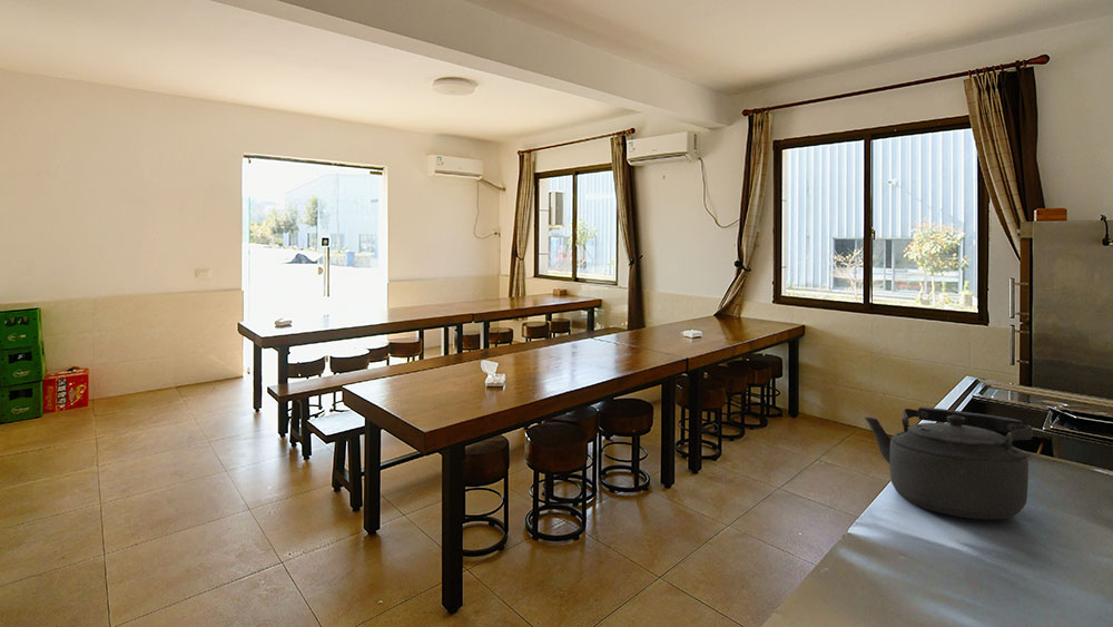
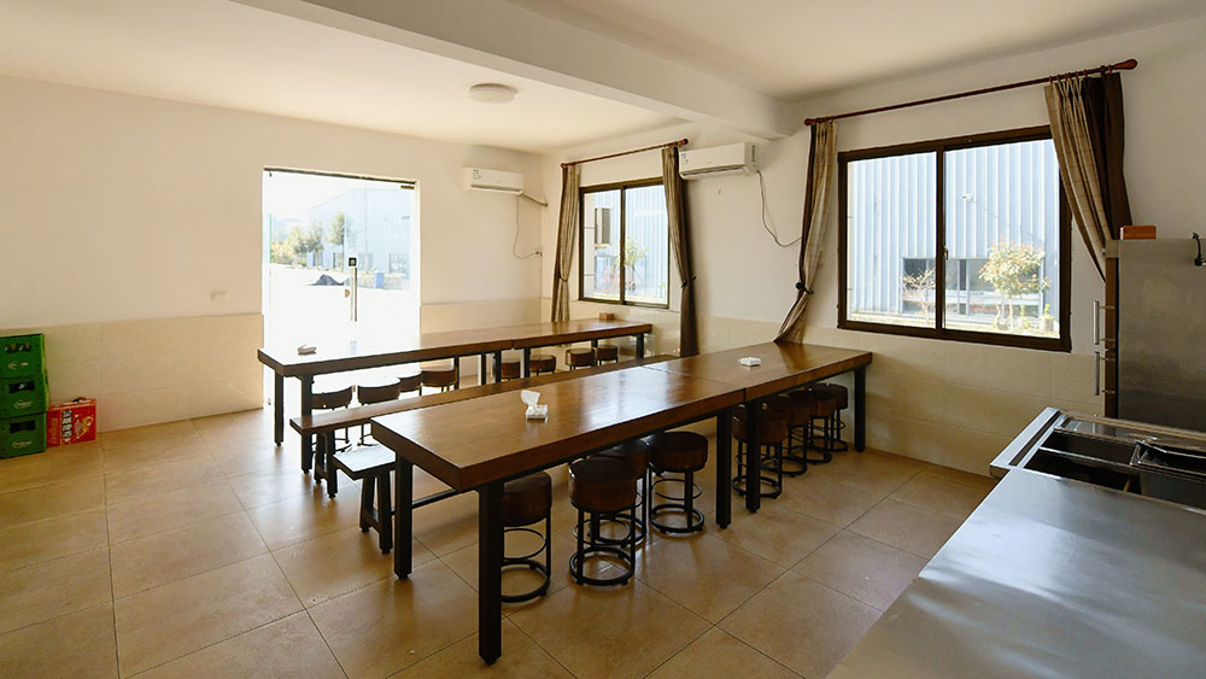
- kettle [864,406,1034,520]
